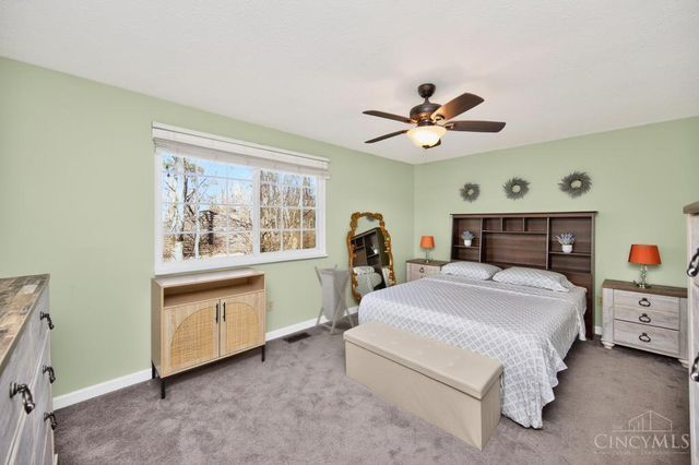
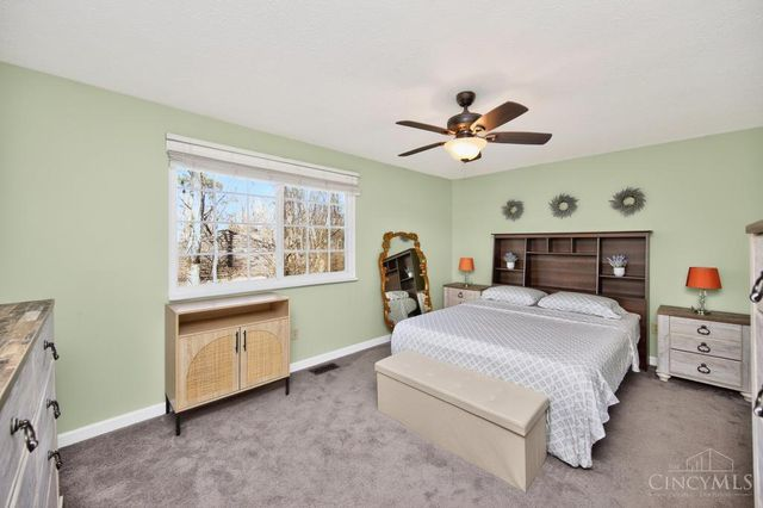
- laundry hamper [312,263,355,335]
